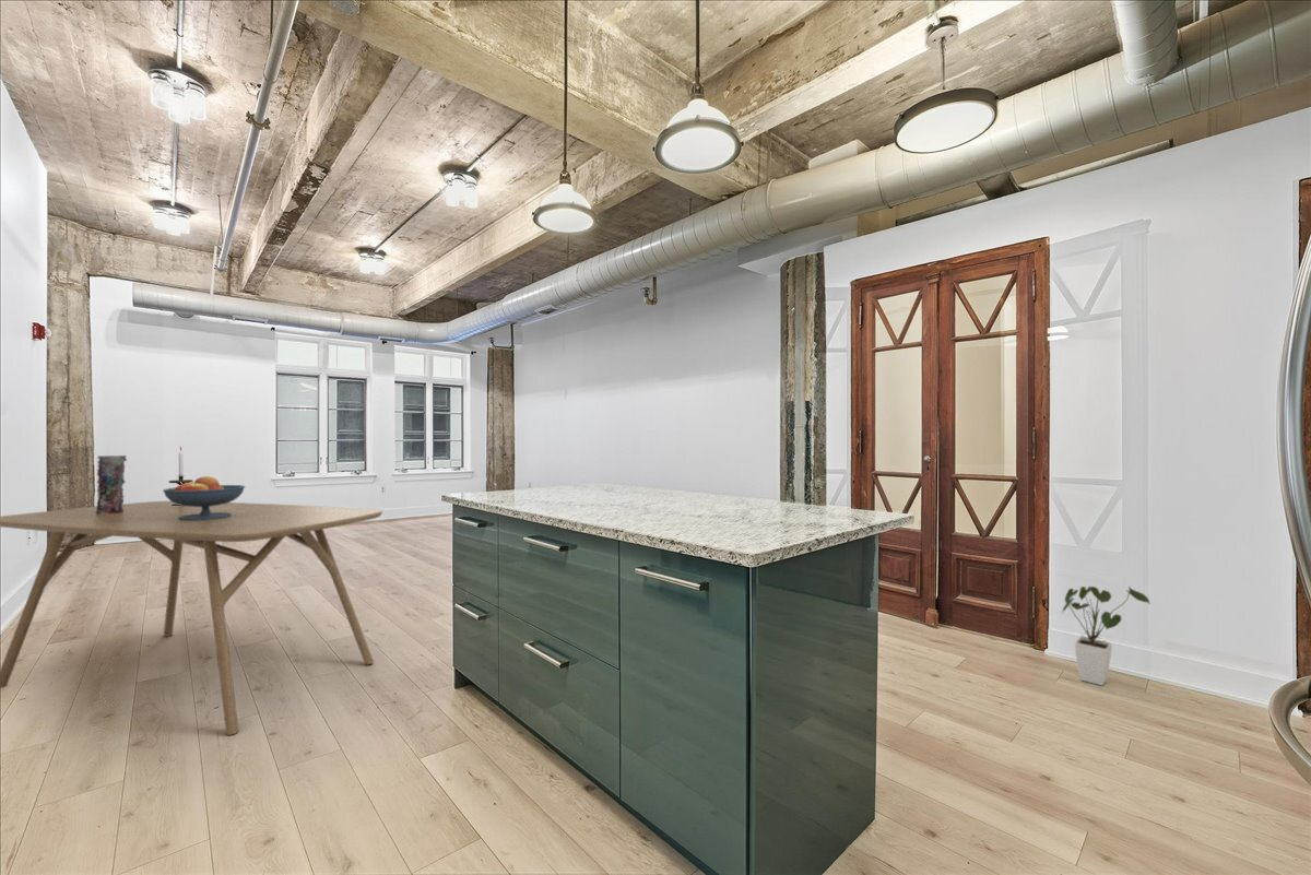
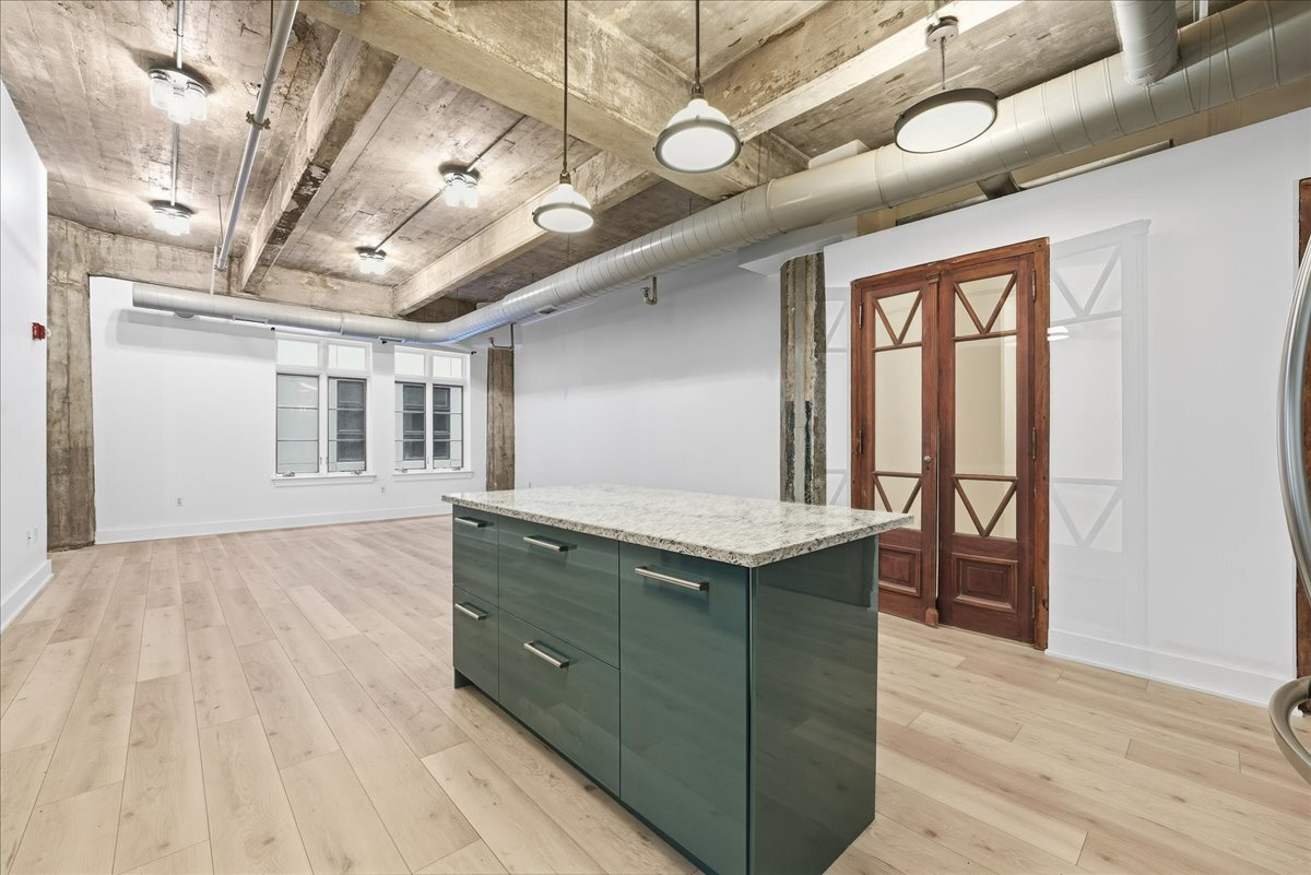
- vase [95,454,128,515]
- candlestick [168,445,194,506]
- fruit bowl [162,475,246,520]
- house plant [1061,586,1150,686]
- dining table [0,500,383,736]
